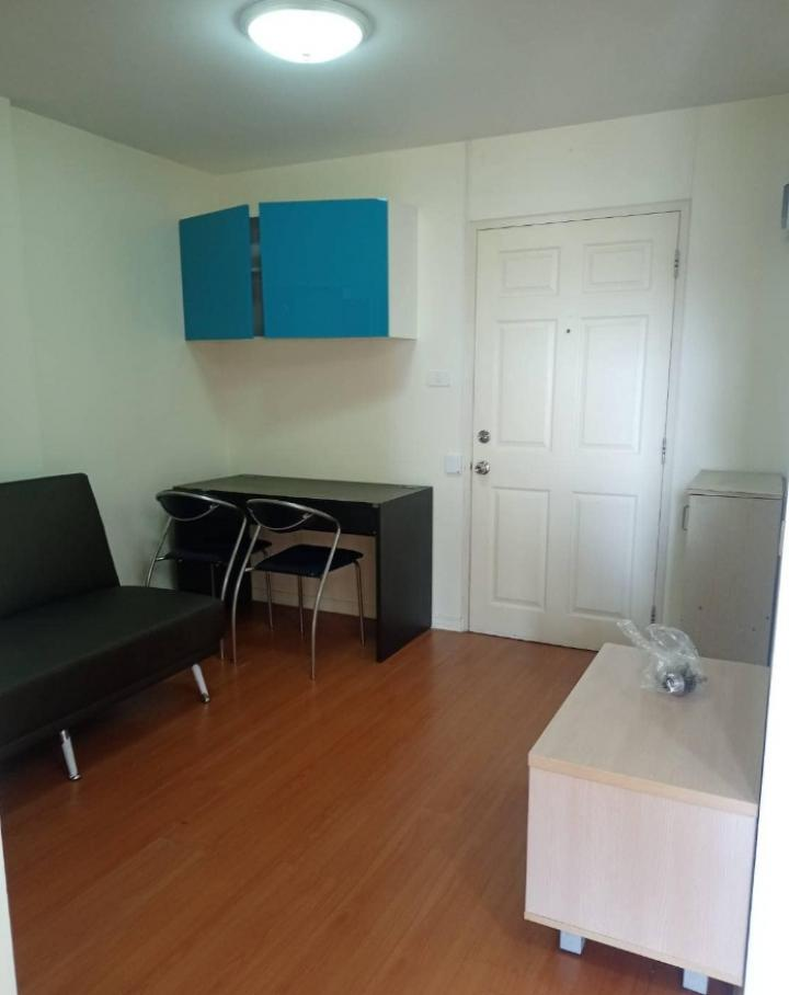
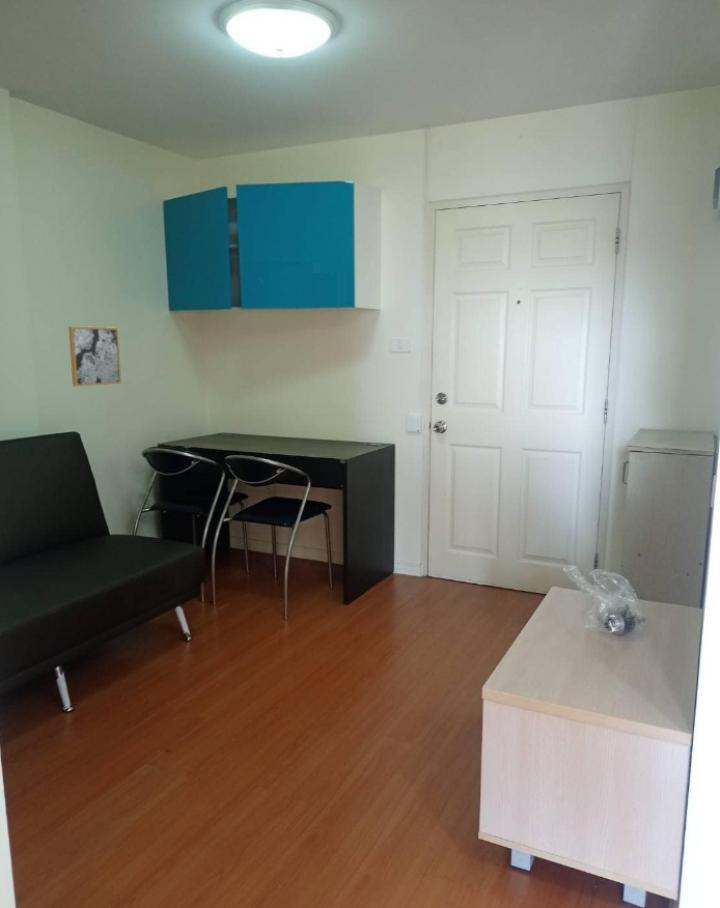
+ wall art [68,325,122,387]
